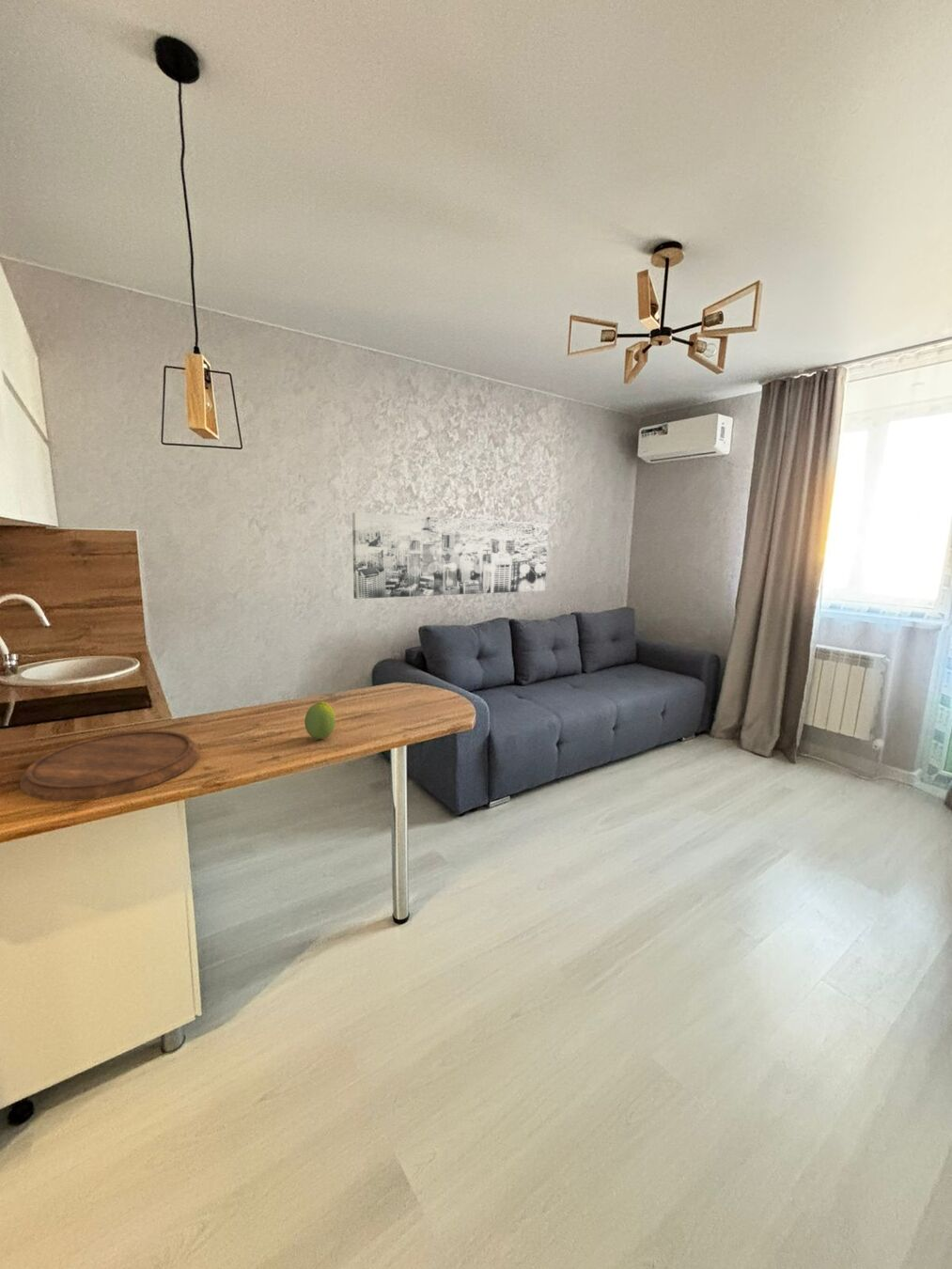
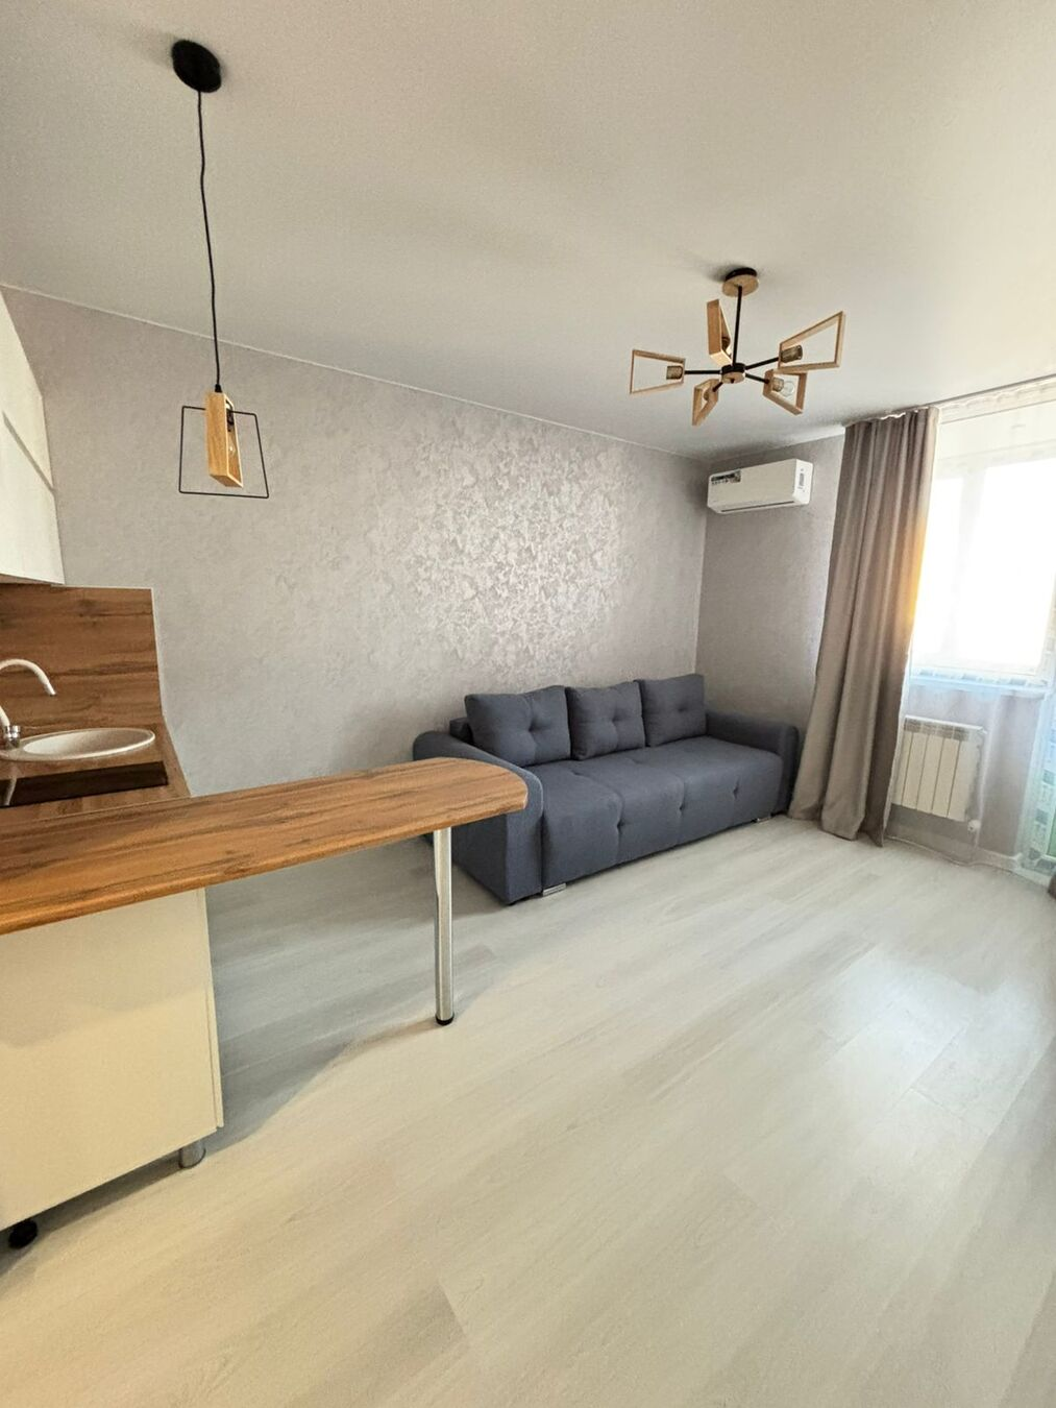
- fruit [304,701,336,741]
- cutting board [19,729,200,802]
- wall art [351,511,549,600]
